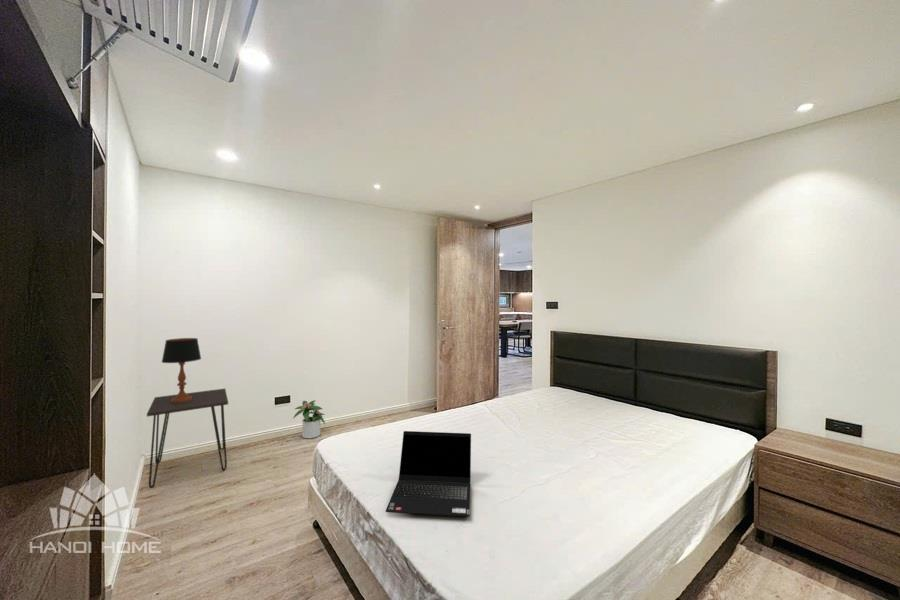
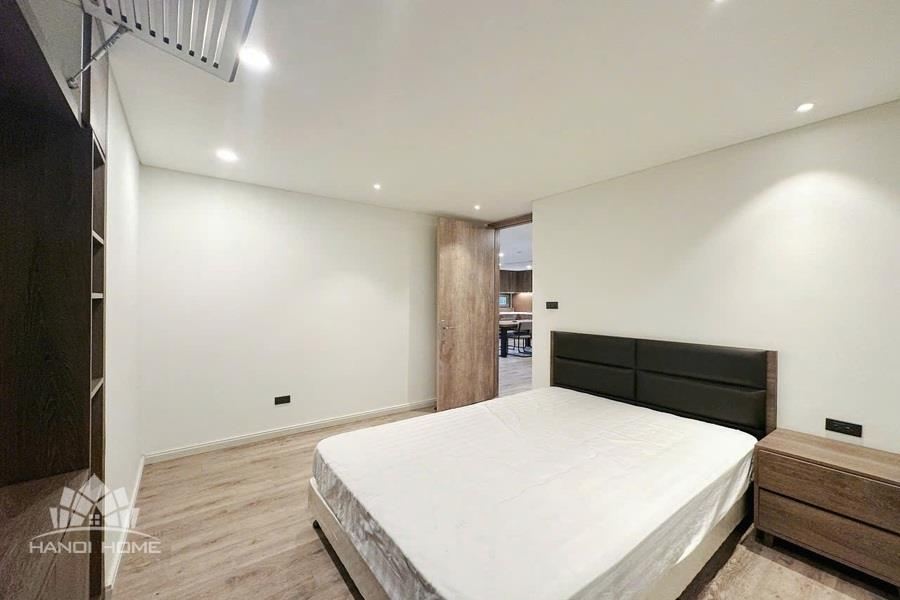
- table lamp [161,337,202,403]
- desk [146,388,229,489]
- potted plant [292,399,326,439]
- laptop computer [385,430,472,518]
